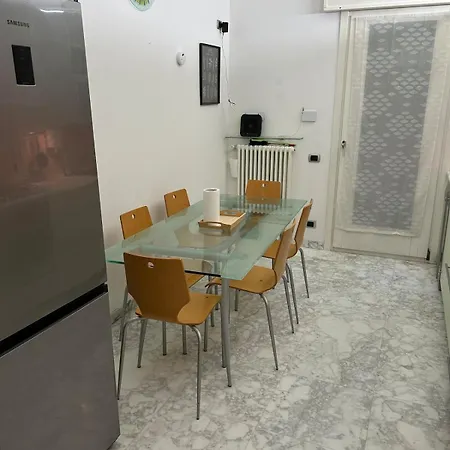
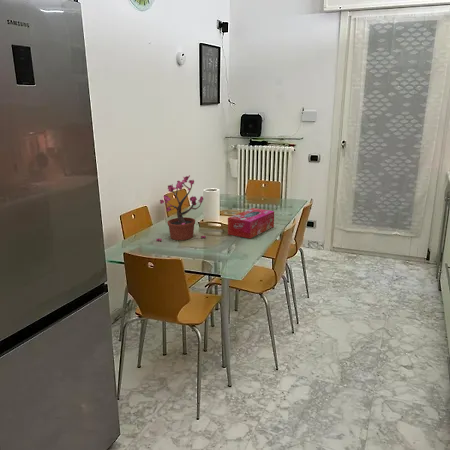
+ potted plant [155,174,207,242]
+ tissue box [227,207,275,239]
